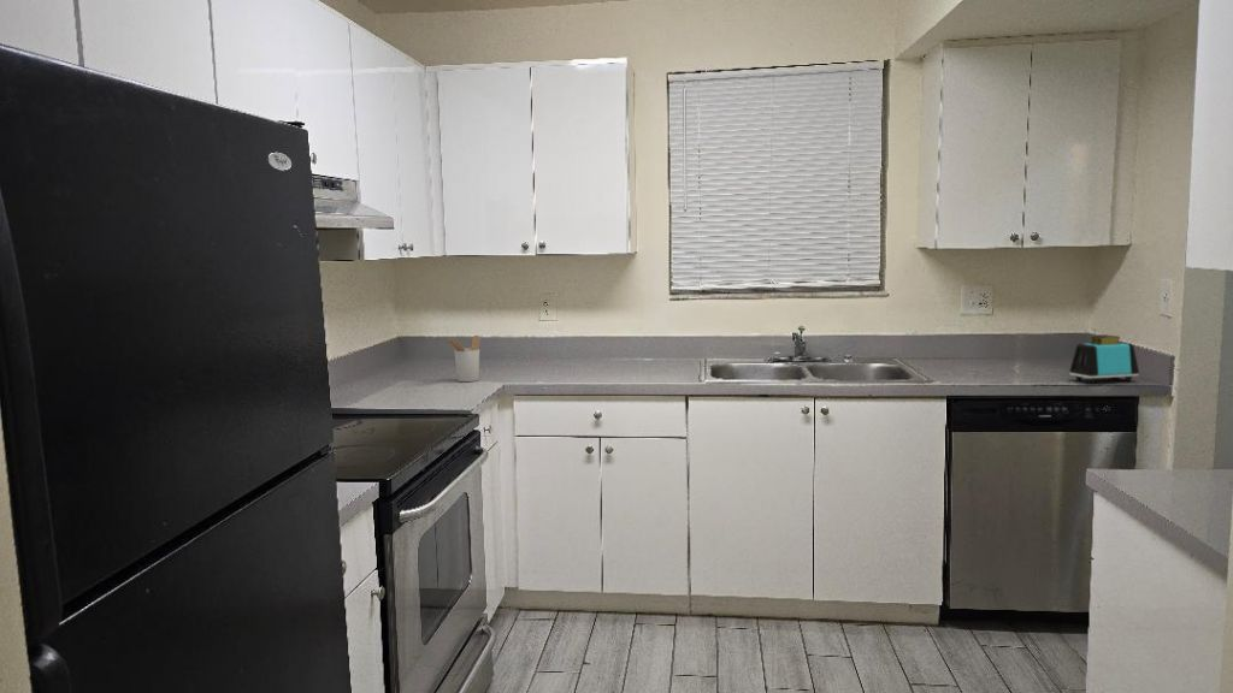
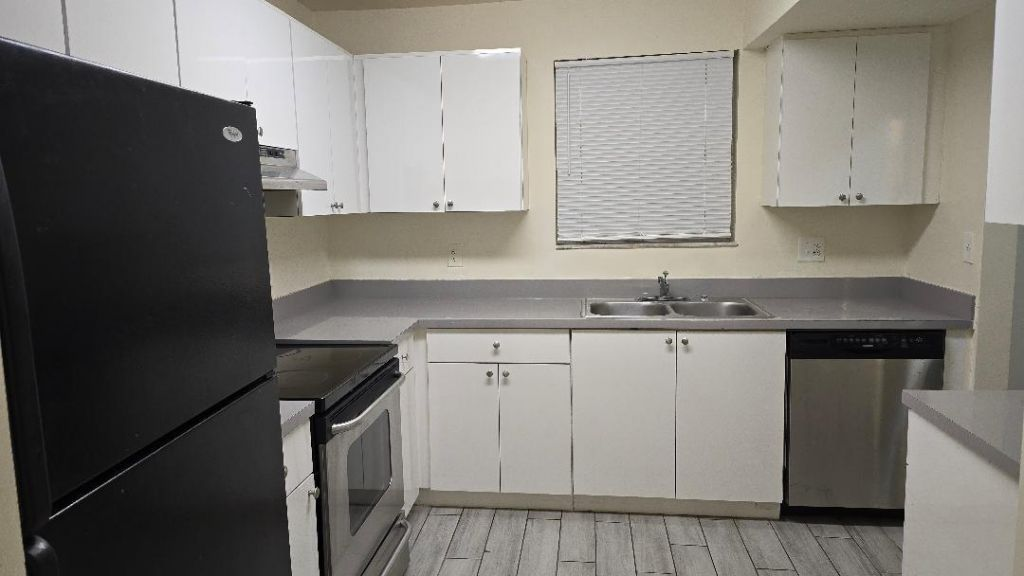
- utensil holder [446,334,482,383]
- toaster [1068,333,1140,384]
